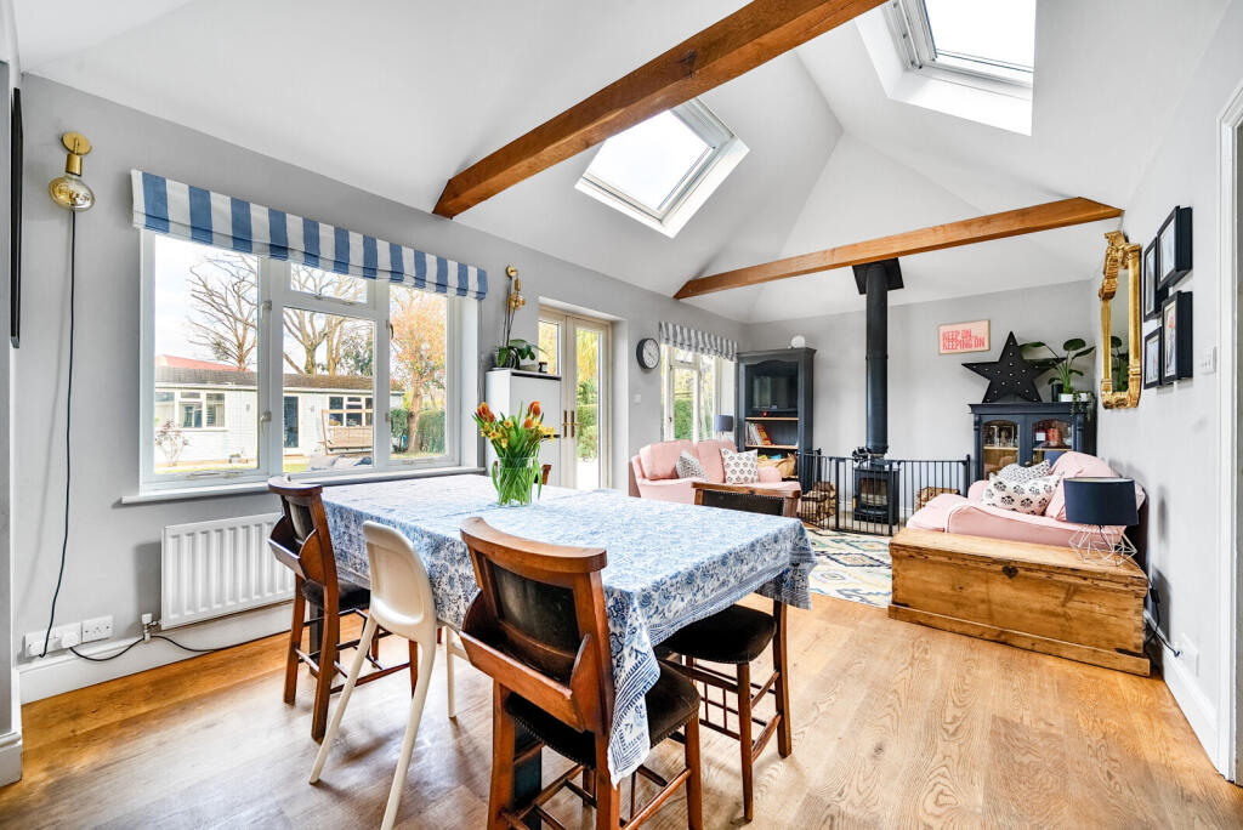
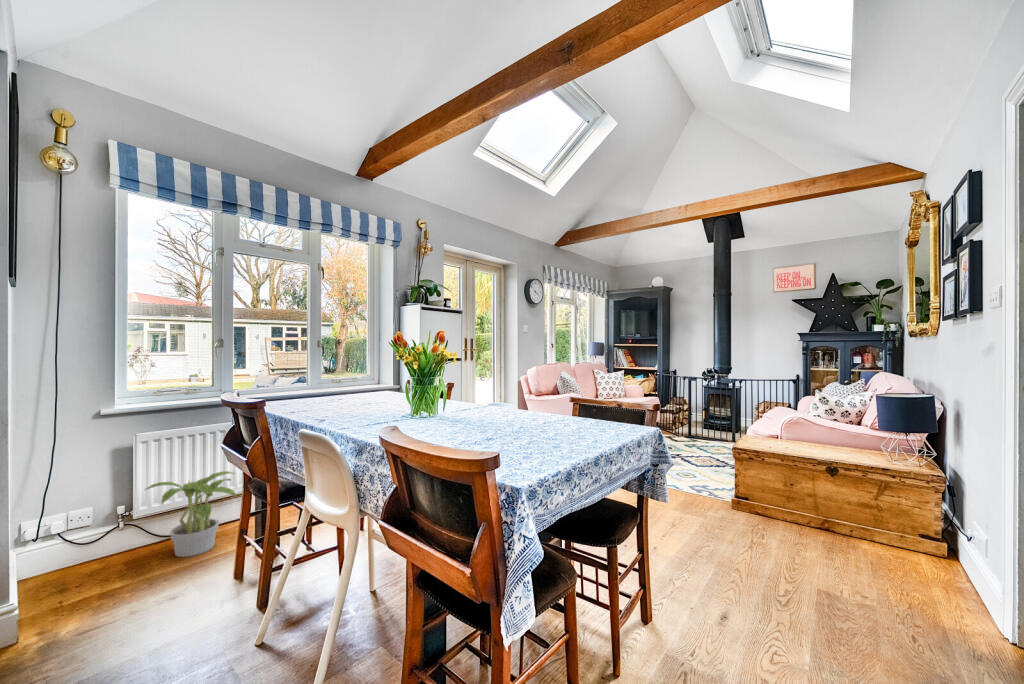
+ potted plant [144,470,238,558]
